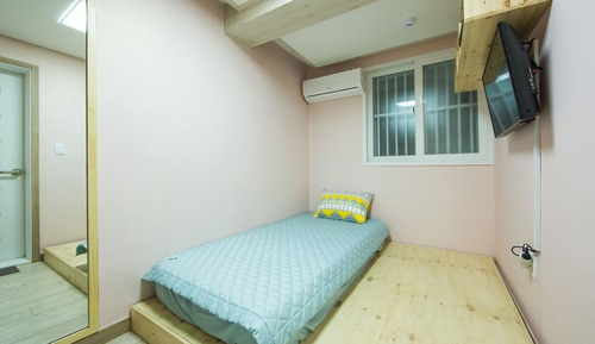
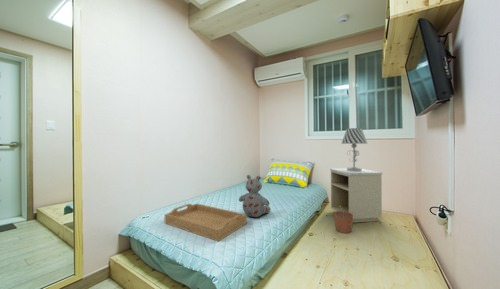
+ table lamp [340,127,369,171]
+ stuffed bear [238,174,271,218]
+ serving tray [164,202,248,243]
+ nightstand [329,167,383,223]
+ plant pot [333,206,353,234]
